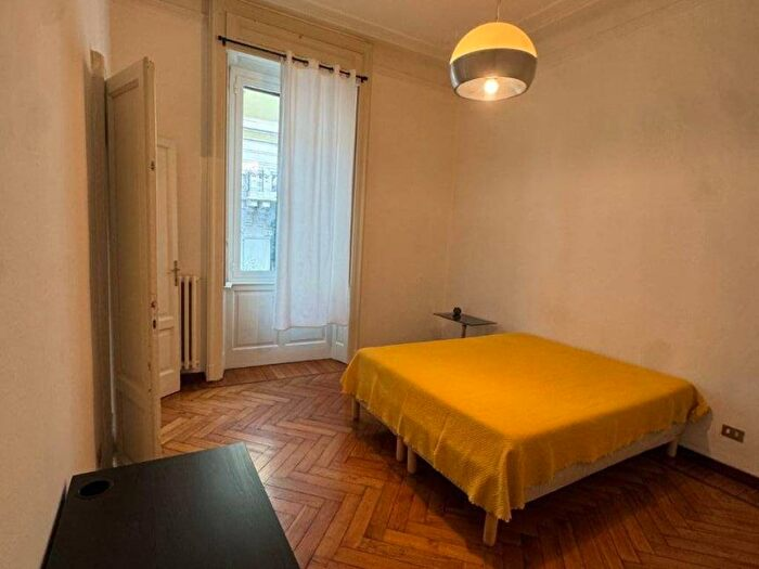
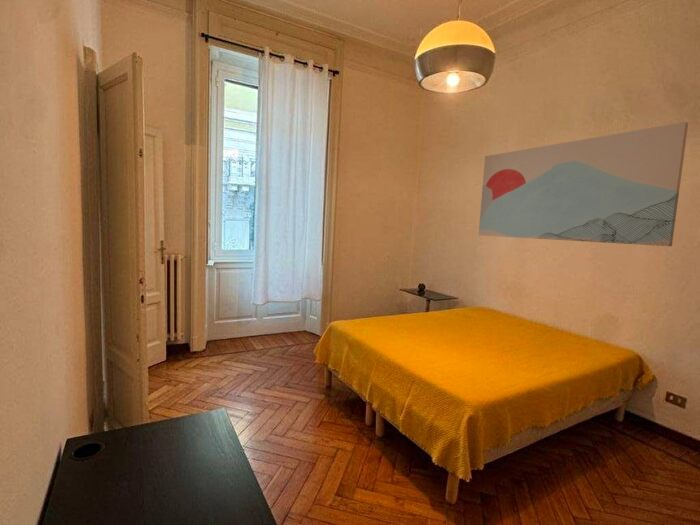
+ wall art [477,121,689,247]
